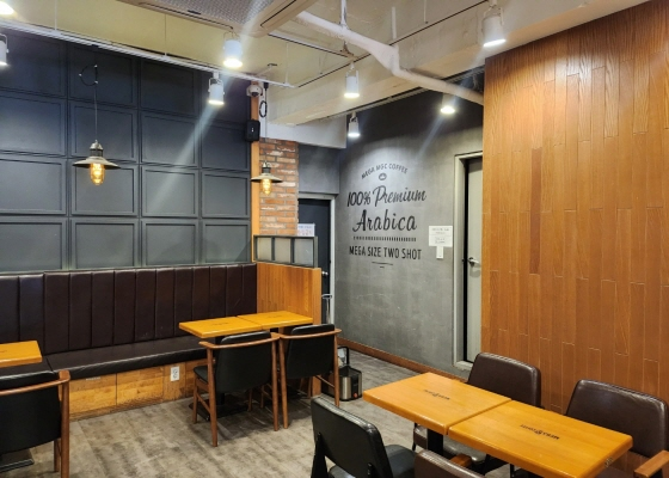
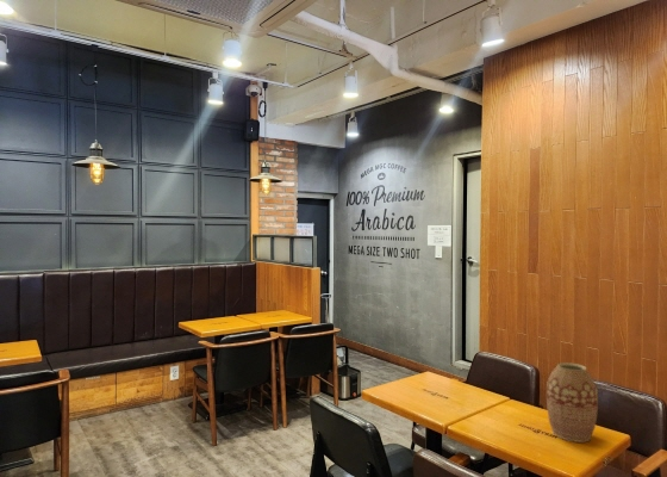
+ vase [546,361,599,444]
